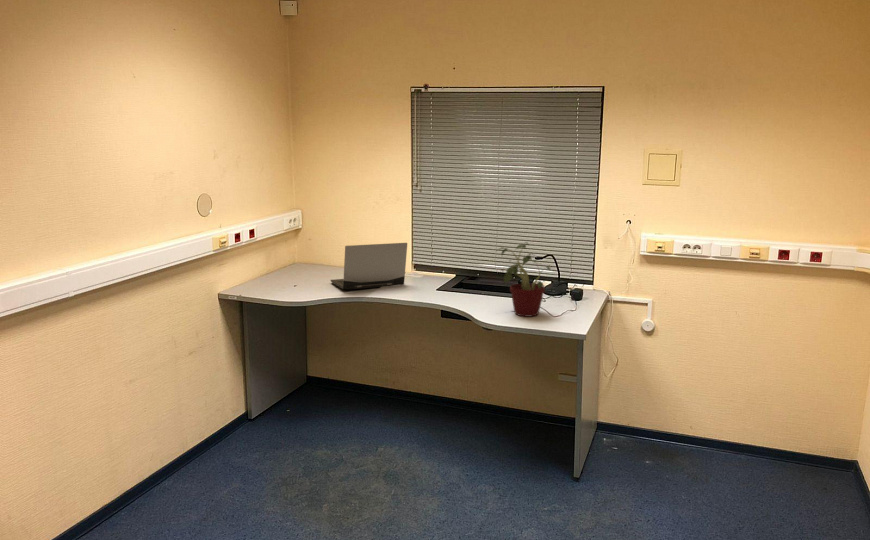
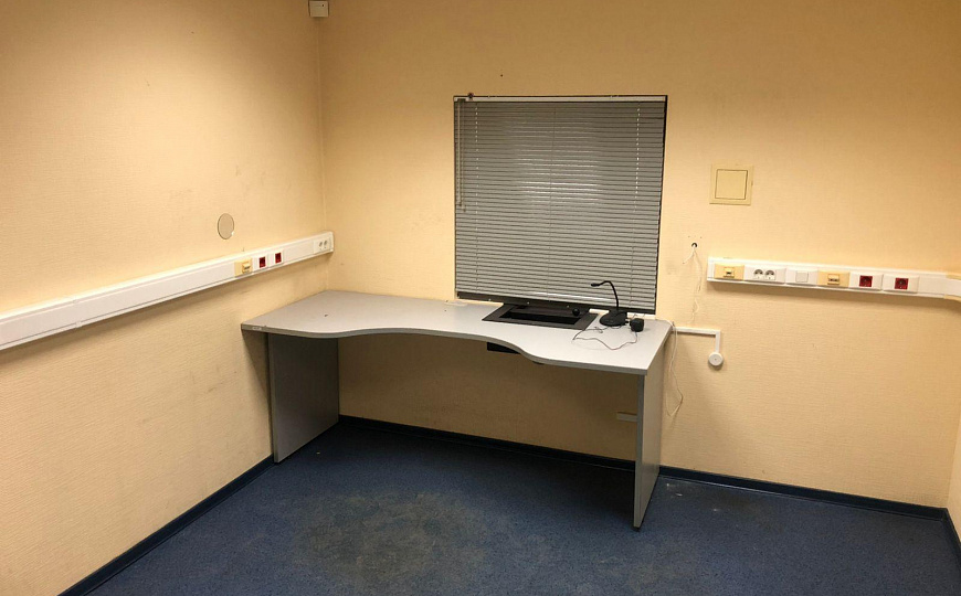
- laptop computer [330,242,408,290]
- potted plant [497,241,555,318]
